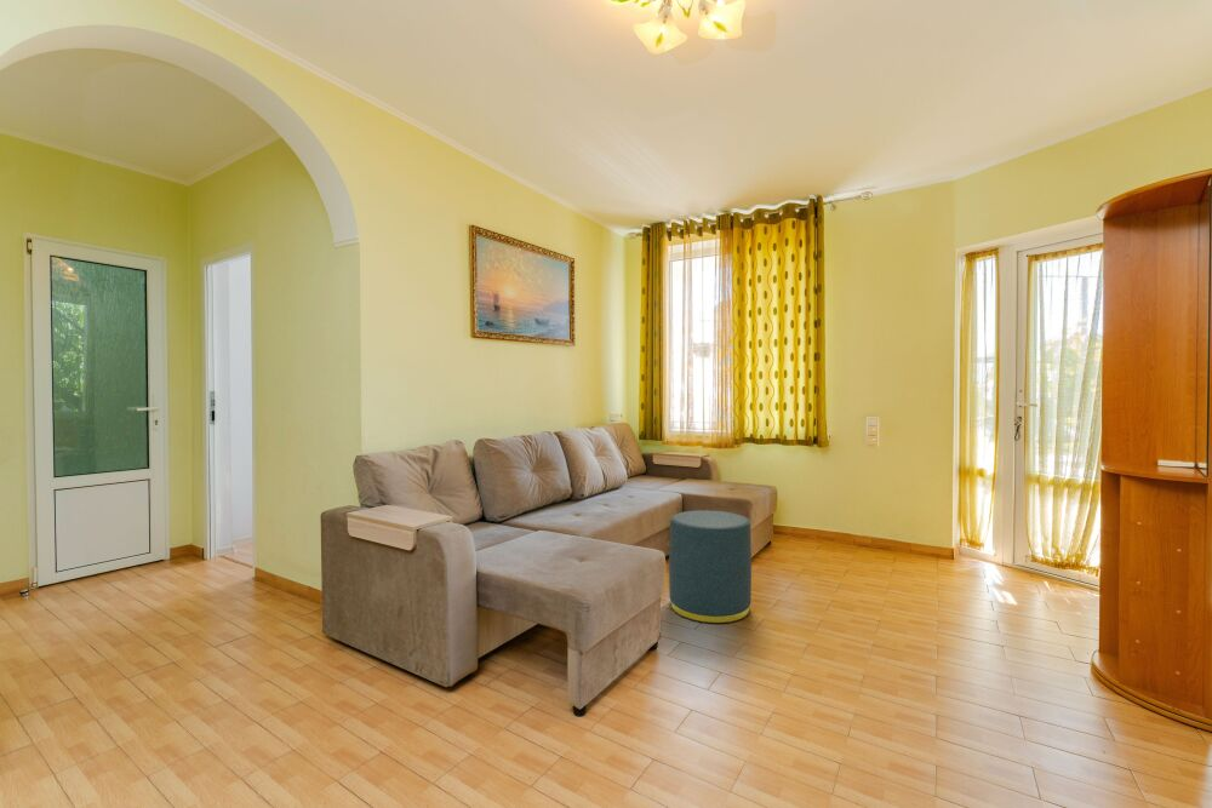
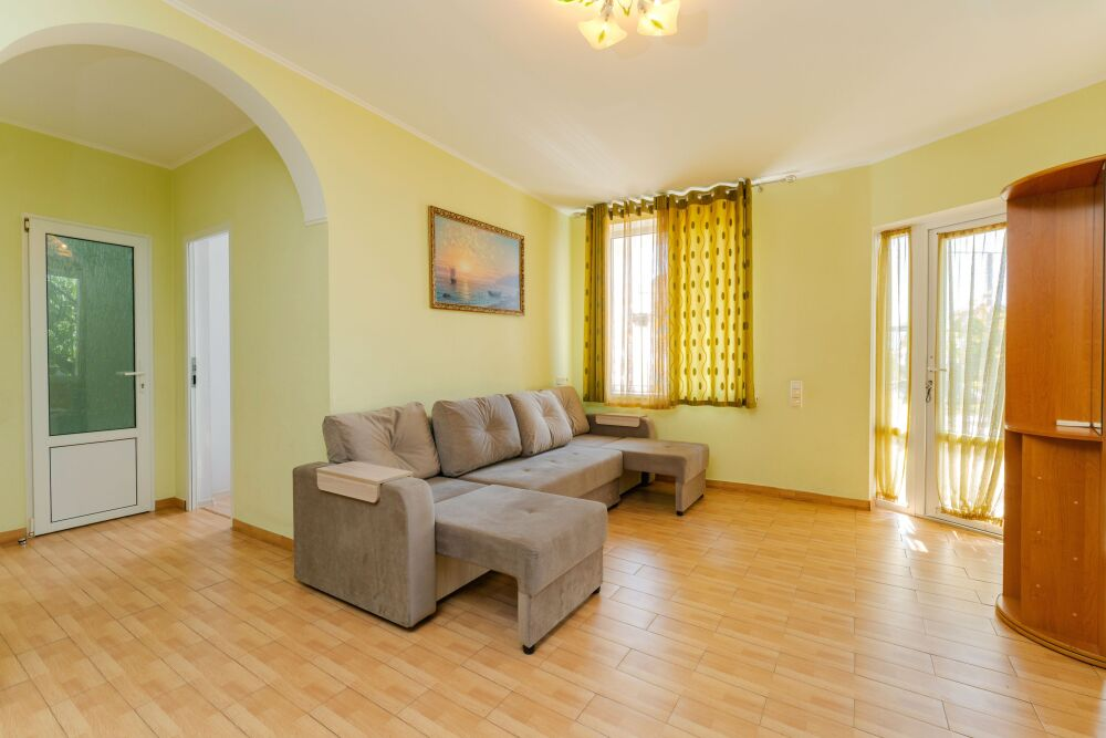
- ottoman [668,509,753,625]
